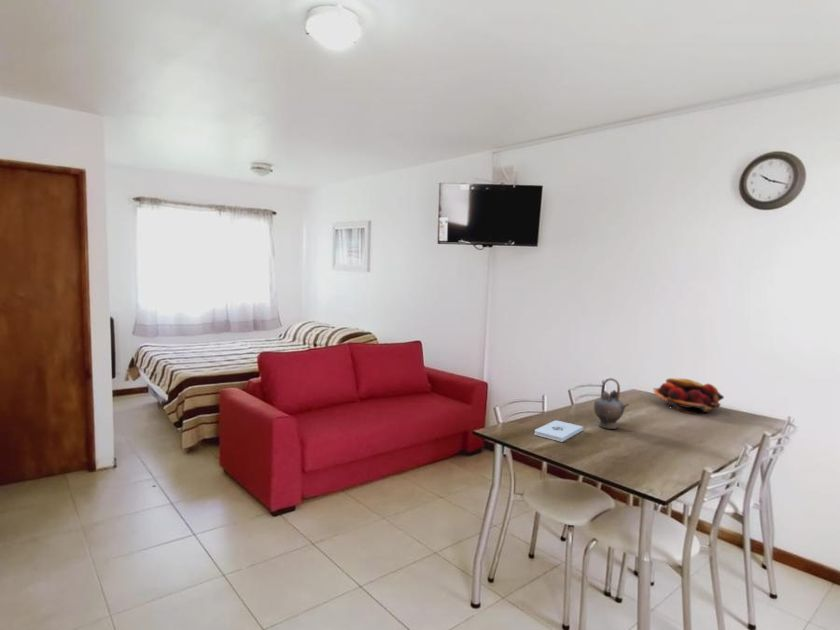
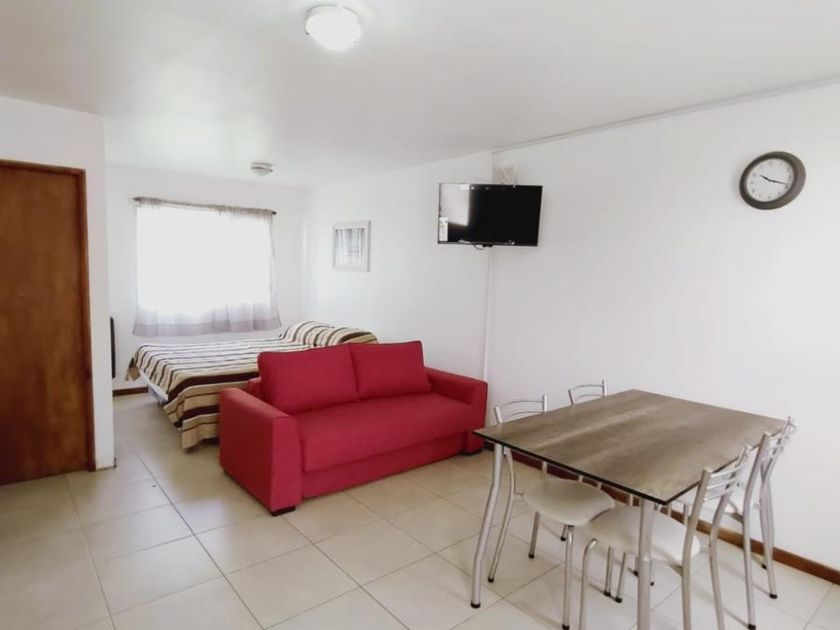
- teapot [593,377,630,430]
- fruit basket [652,377,725,415]
- notepad [534,420,584,443]
